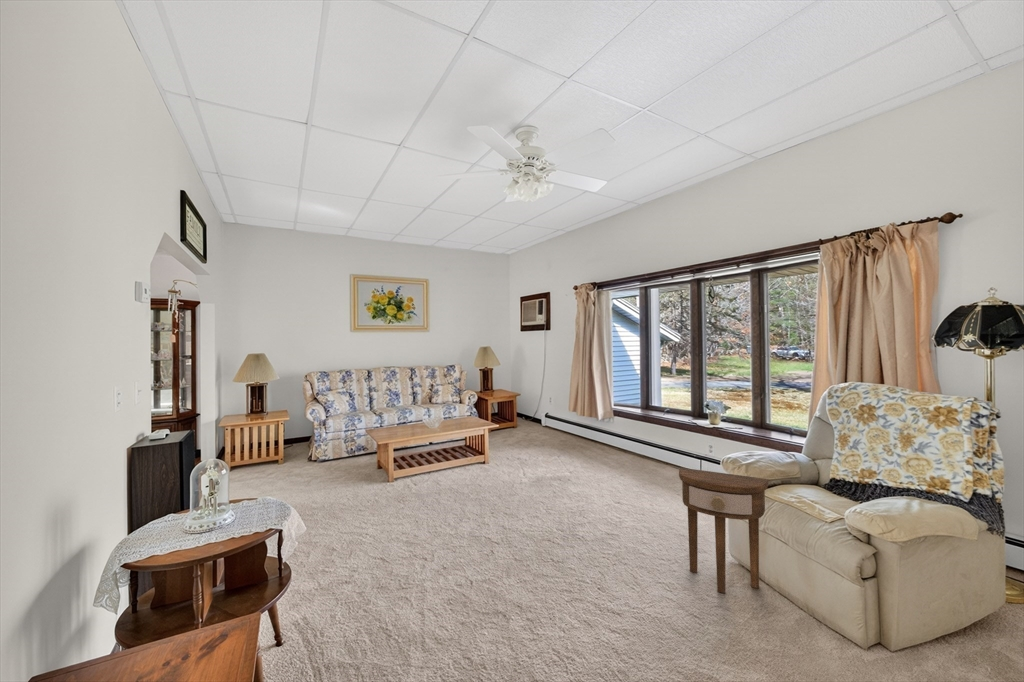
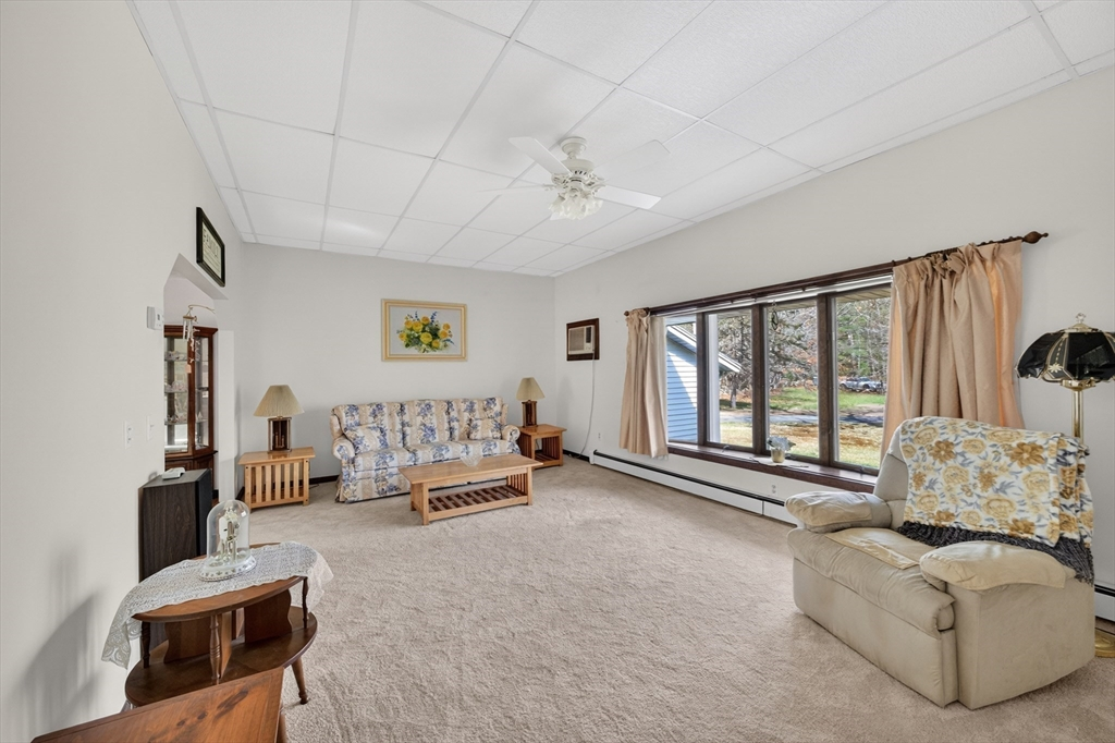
- side table [678,466,769,594]
